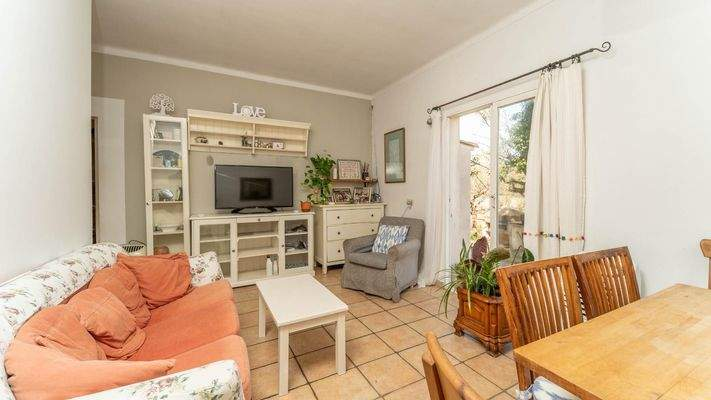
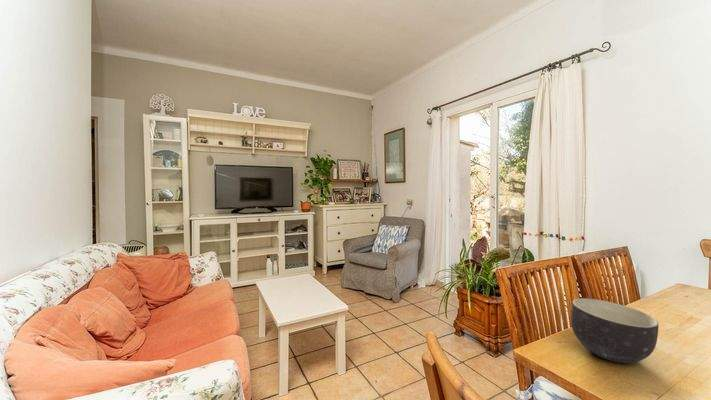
+ bowl [570,297,660,364]
